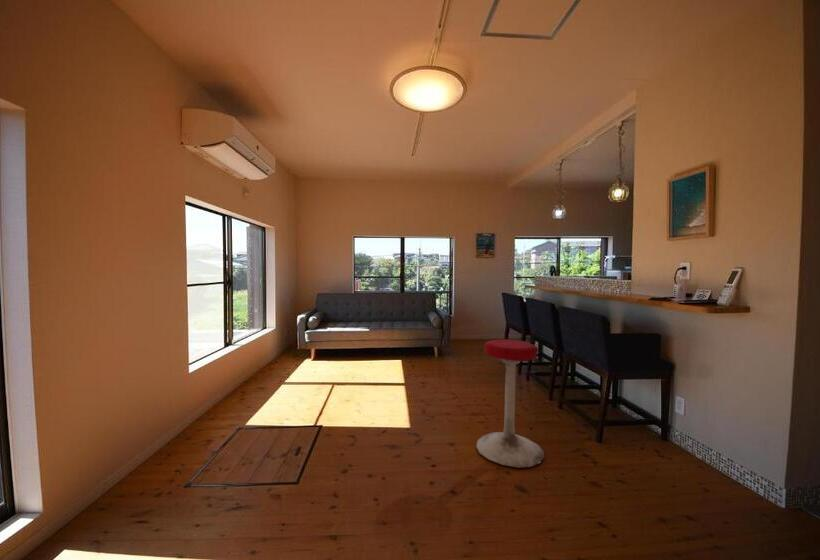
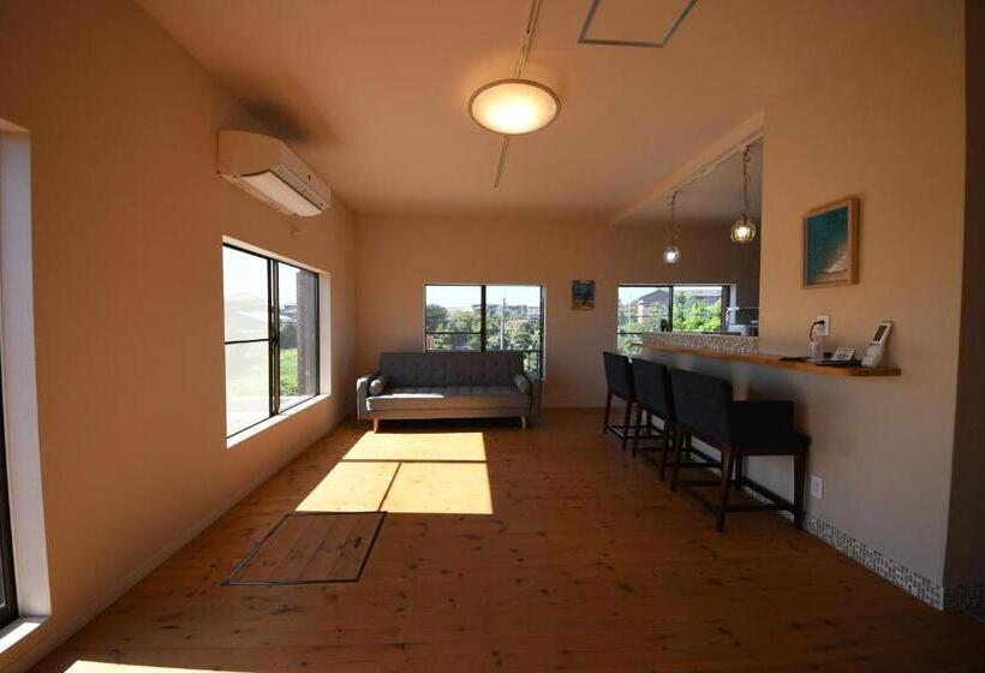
- stool [475,338,545,469]
